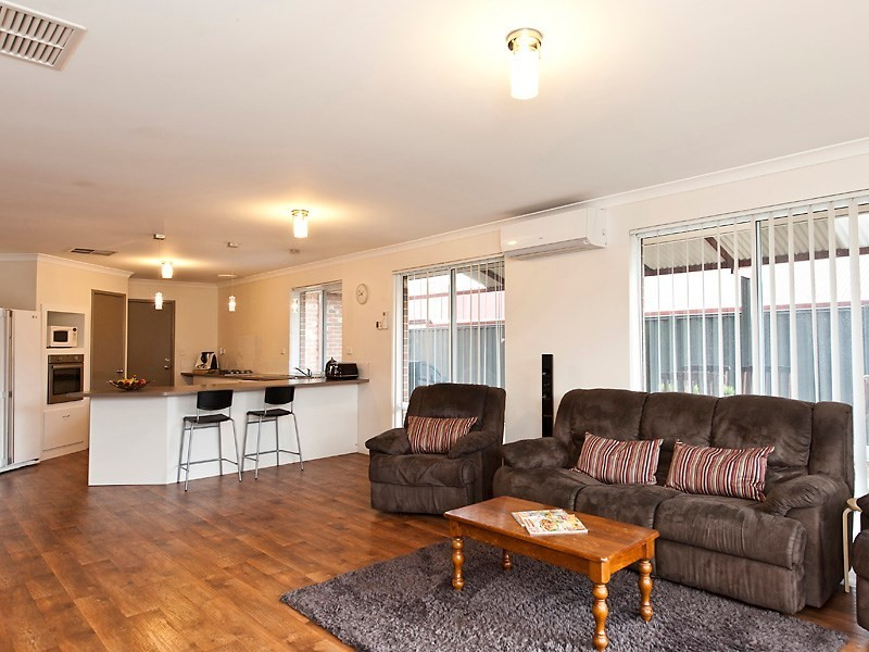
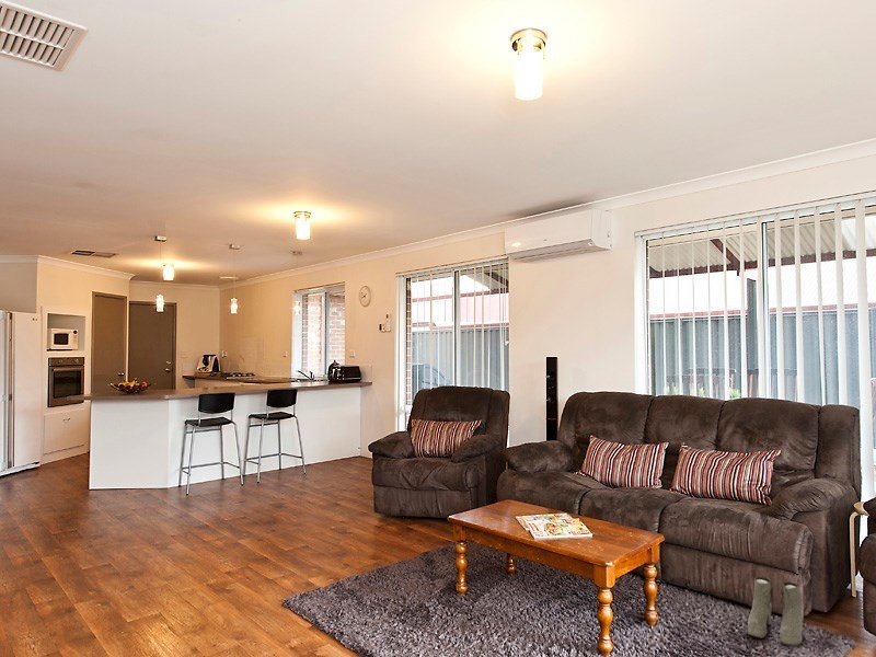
+ boots [747,576,805,647]
